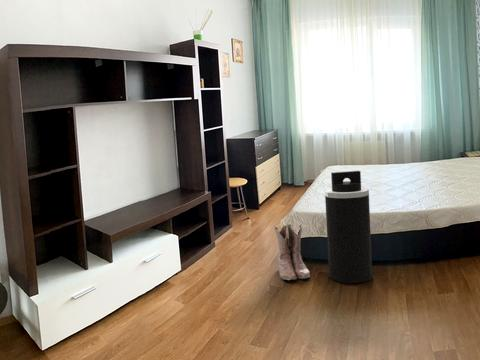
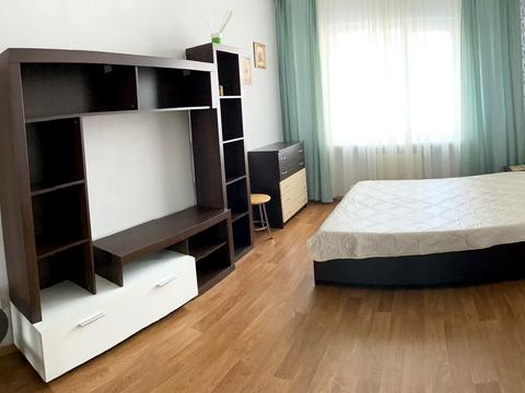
- trash can [324,170,373,284]
- boots [273,222,311,281]
